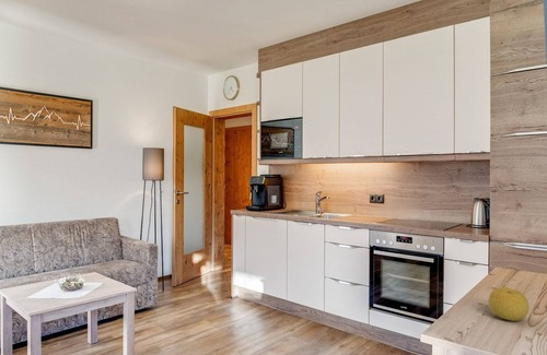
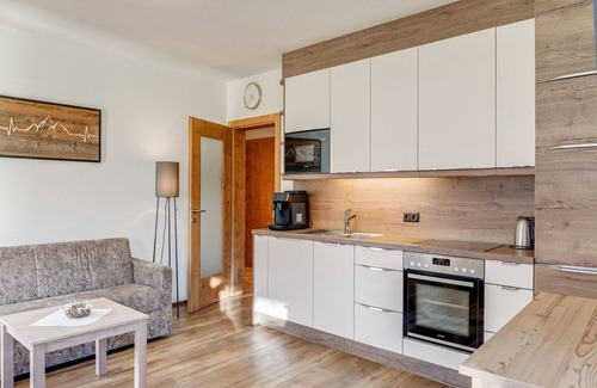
- fruit [488,286,529,322]
